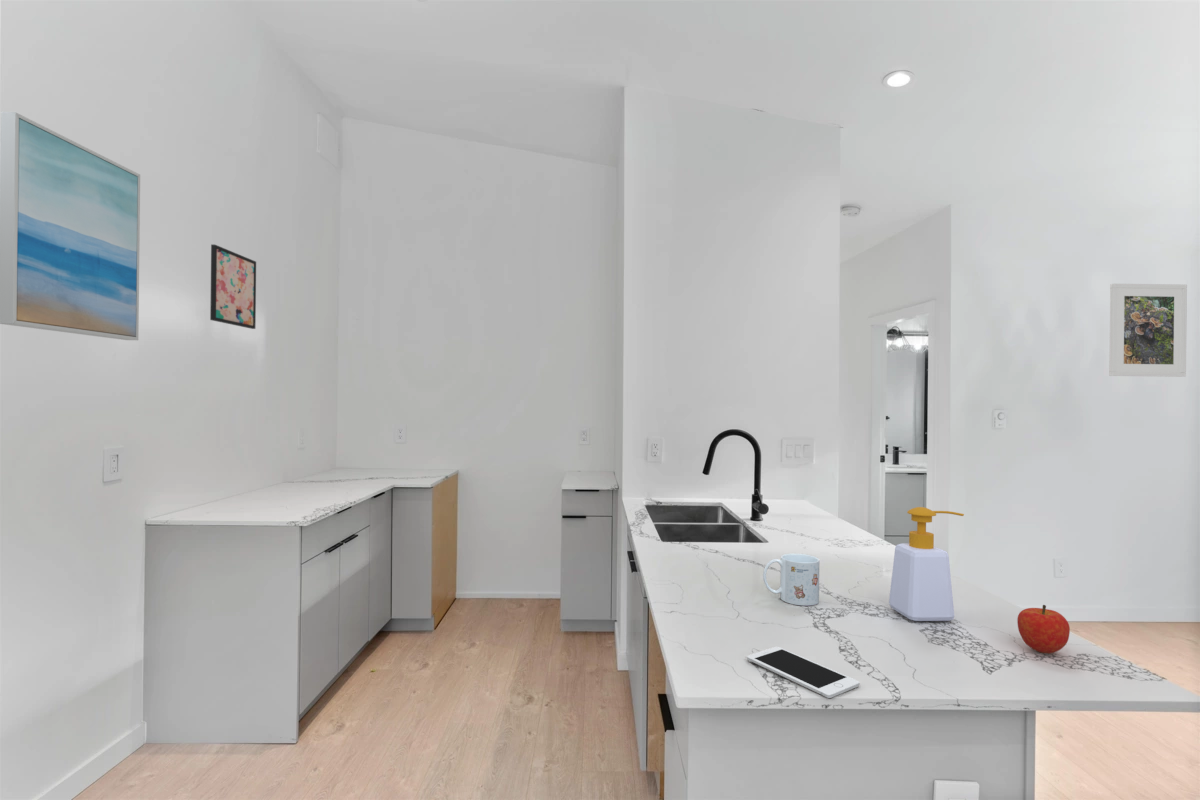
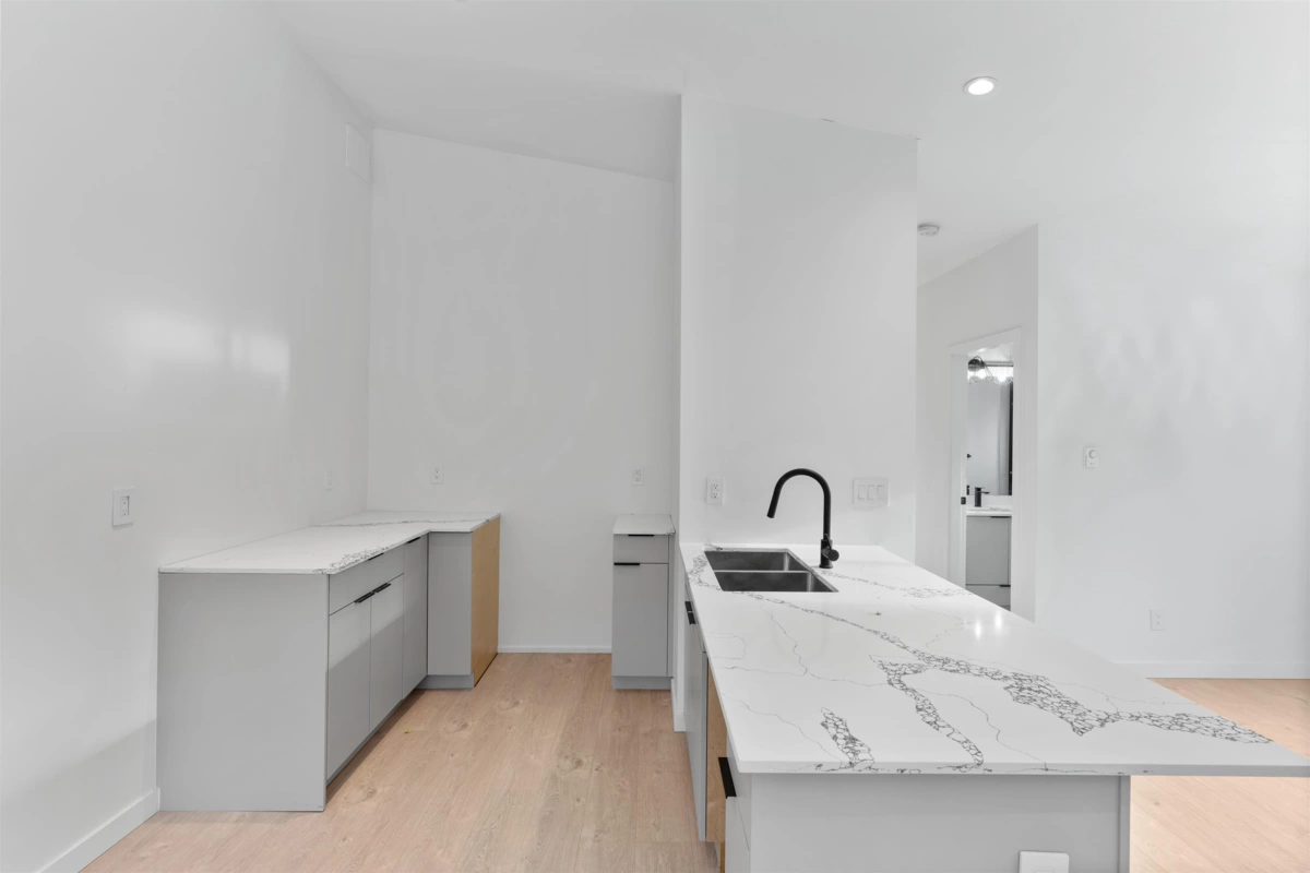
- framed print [1108,283,1188,378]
- soap bottle [888,506,965,622]
- cell phone [746,646,860,699]
- wall art [209,243,257,330]
- mug [762,552,820,607]
- fruit [1016,604,1071,654]
- wall art [0,111,141,341]
